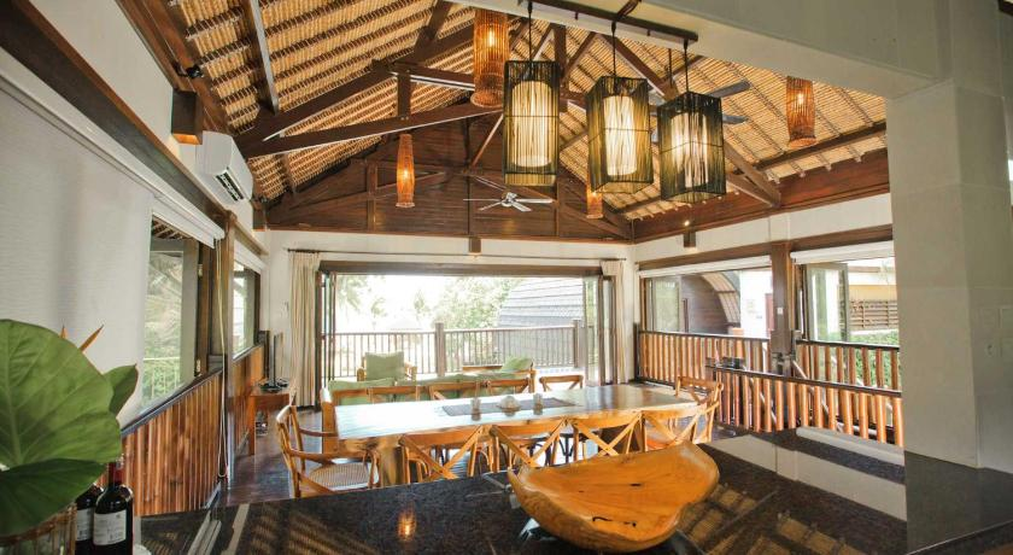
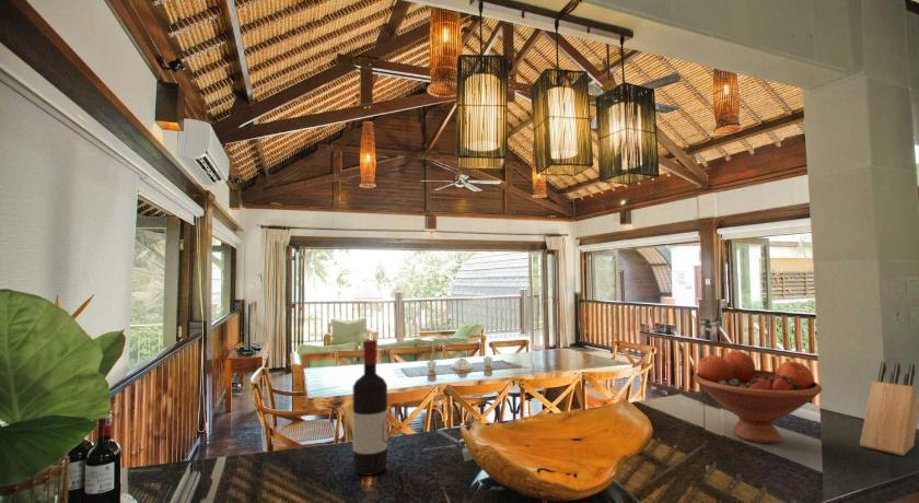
+ knife block [859,361,919,457]
+ wine bottle [352,339,388,477]
+ fruit bowl [693,350,823,444]
